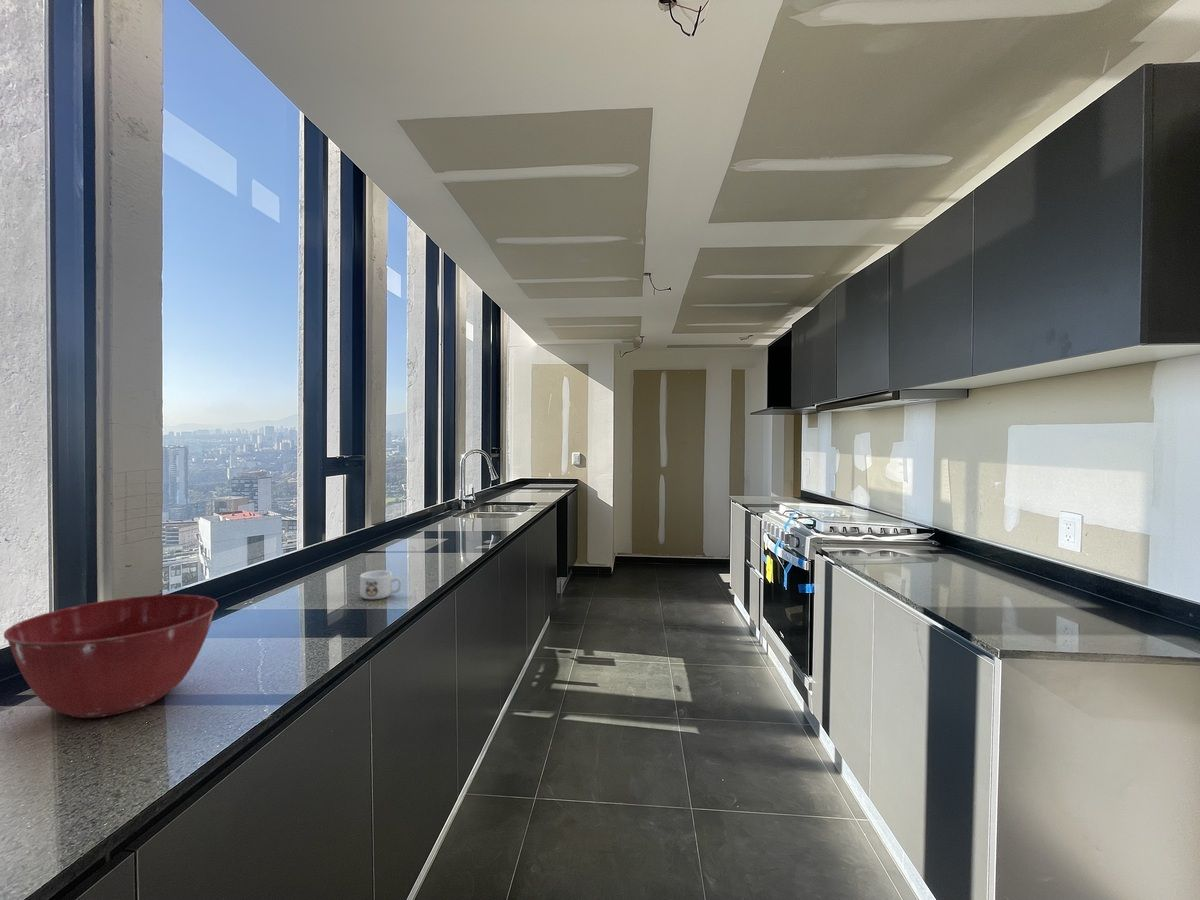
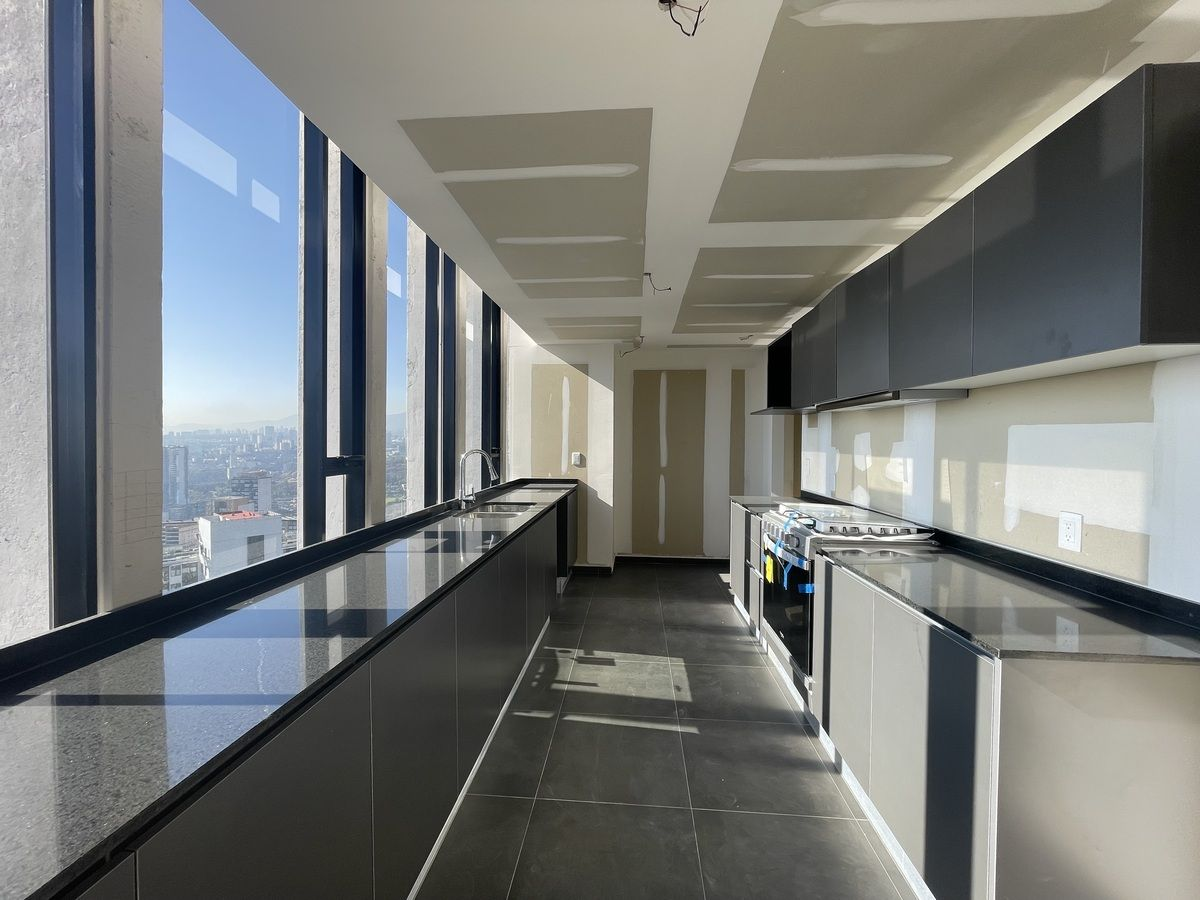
- mixing bowl [3,594,219,719]
- mug [359,570,403,600]
